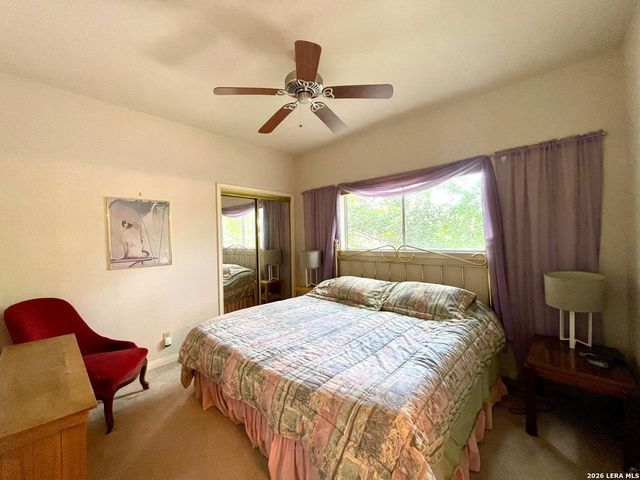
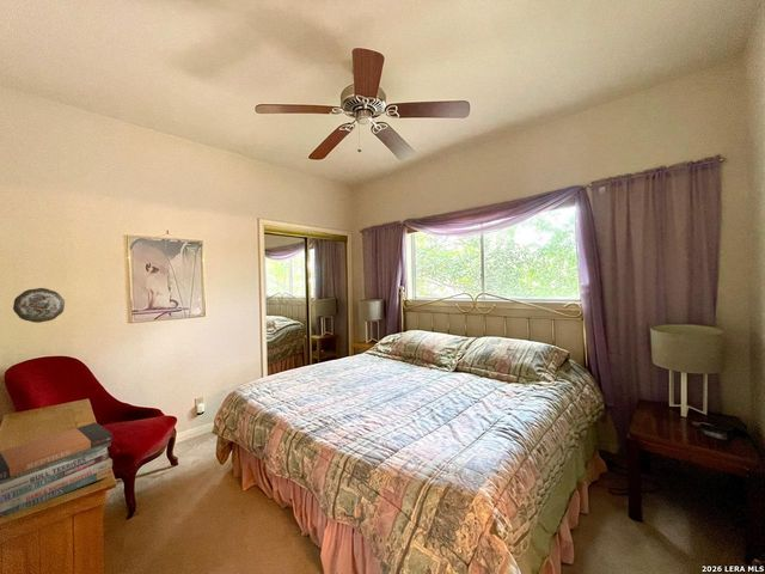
+ decorative plate [12,287,66,324]
+ book stack [0,421,114,518]
